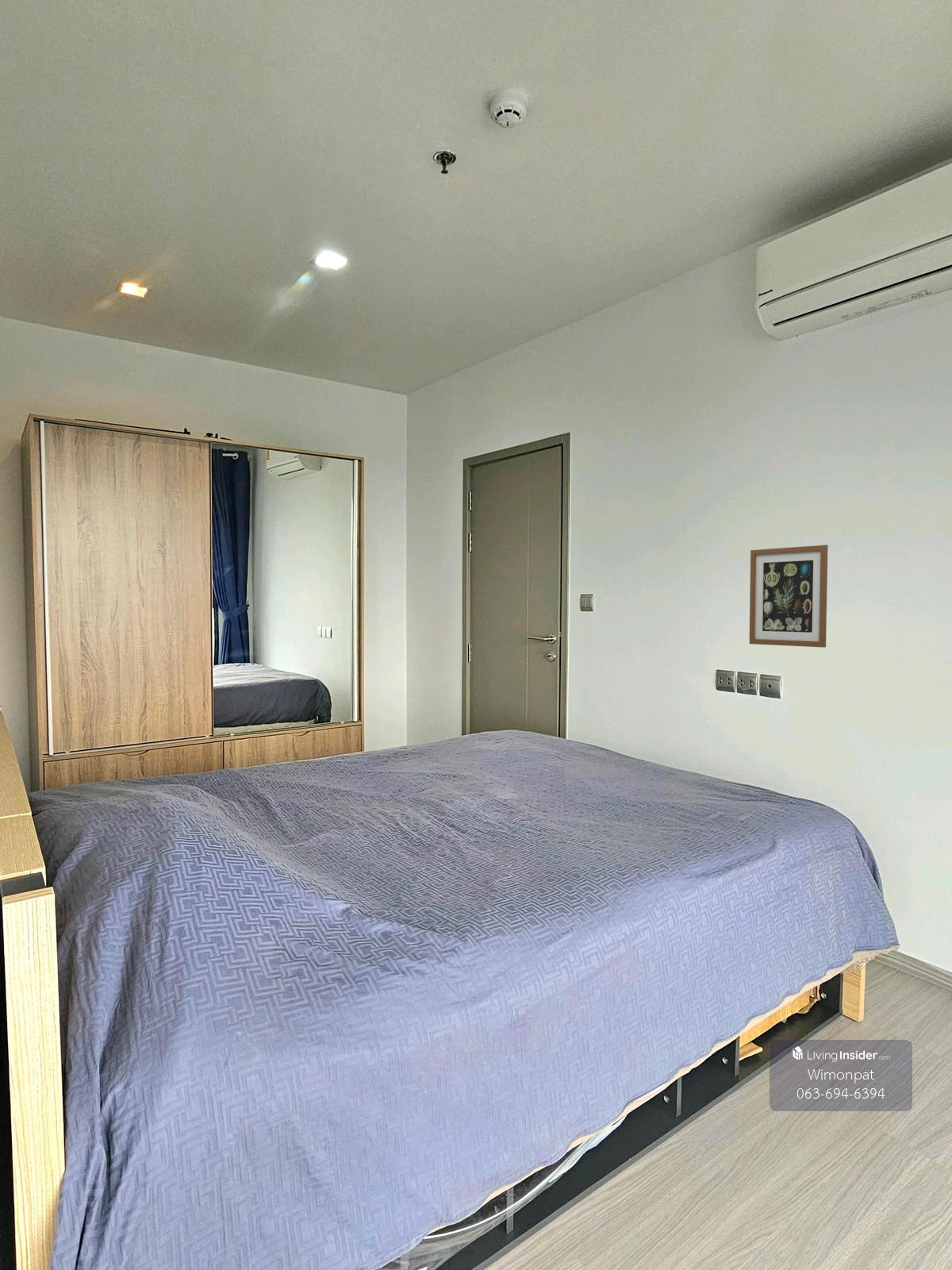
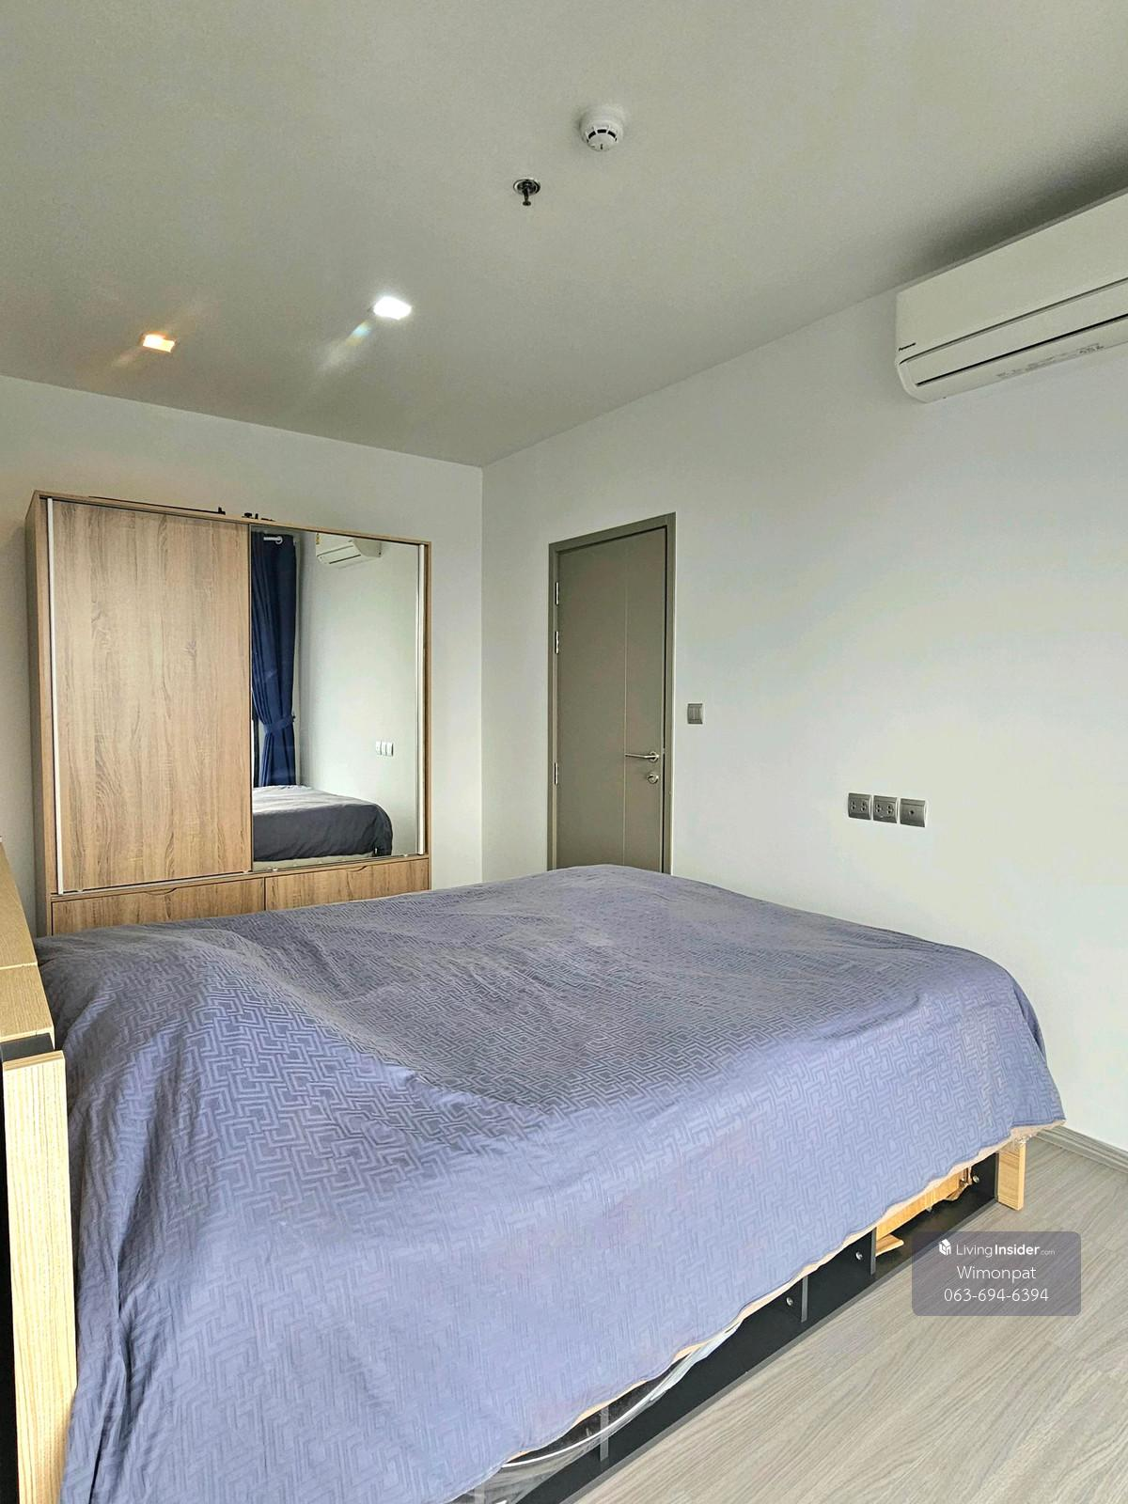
- wall art [748,545,828,648]
